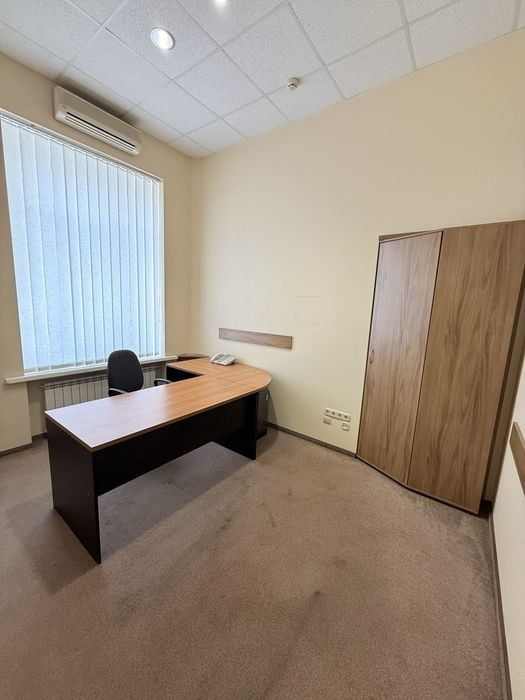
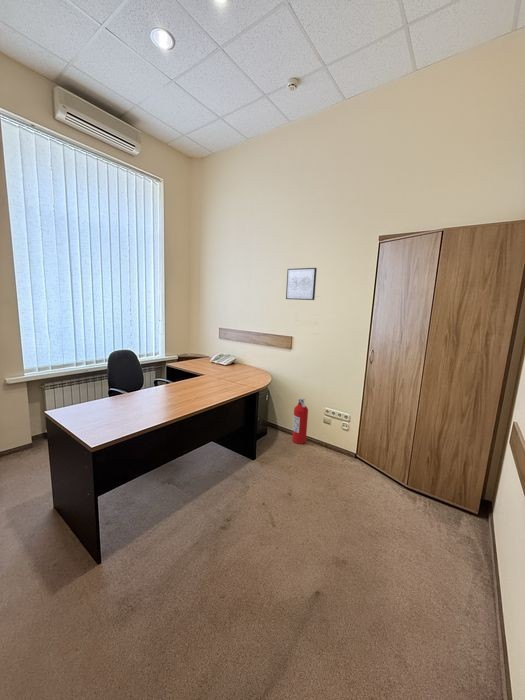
+ fire extinguisher [291,398,309,445]
+ wall art [285,267,318,301]
